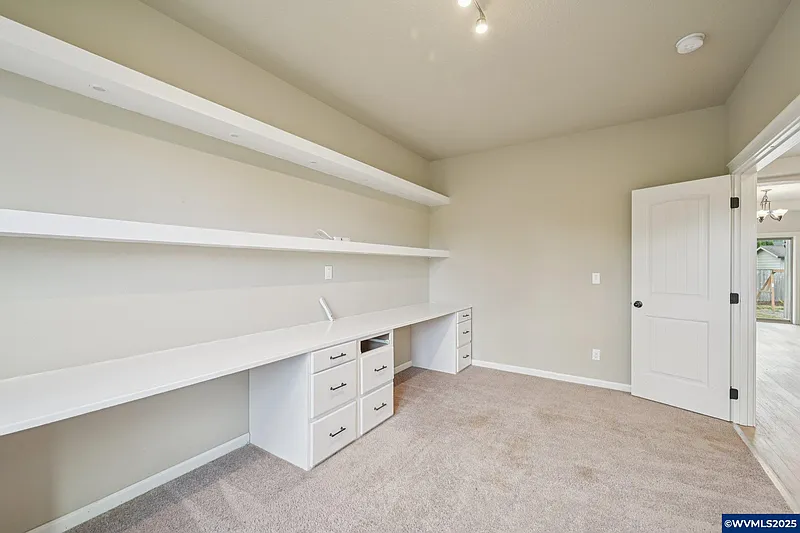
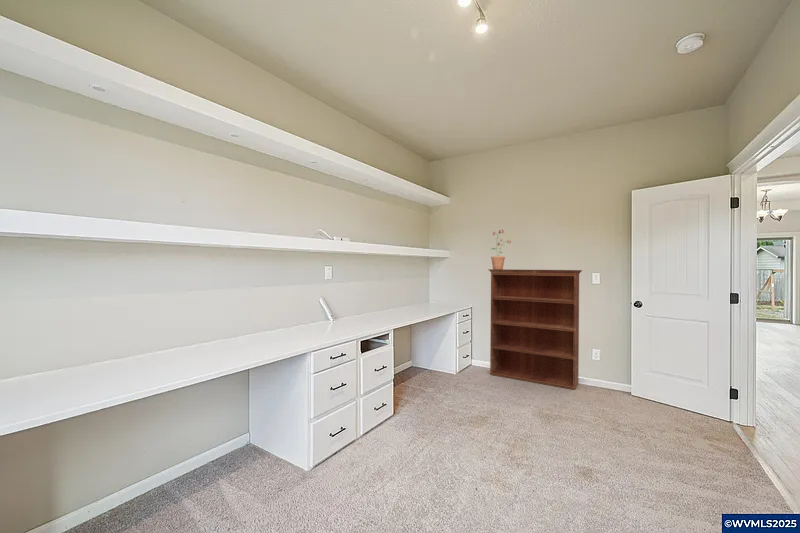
+ bookcase [487,268,583,391]
+ potted plant [490,229,512,269]
